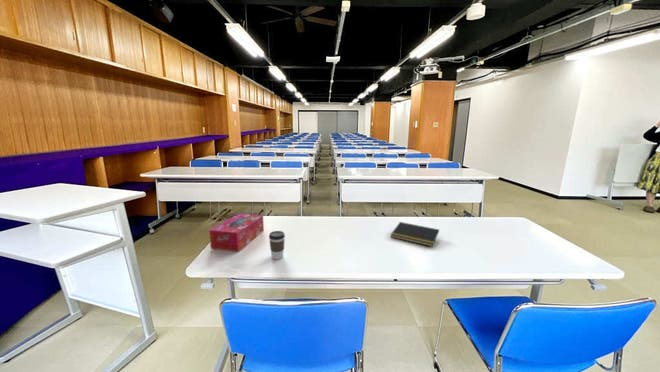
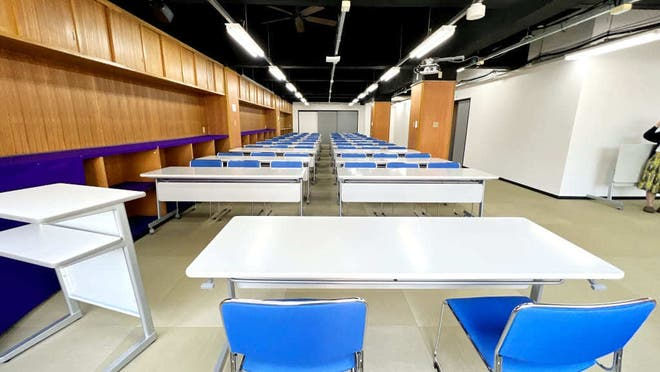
- notepad [390,221,440,247]
- coffee cup [268,230,286,261]
- tissue box [208,212,265,253]
